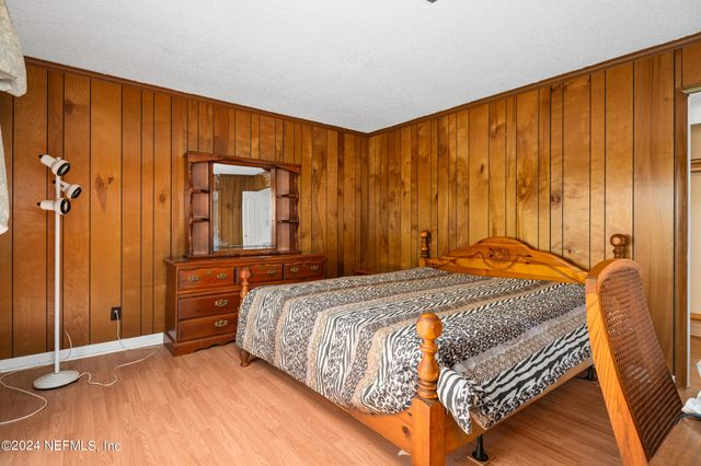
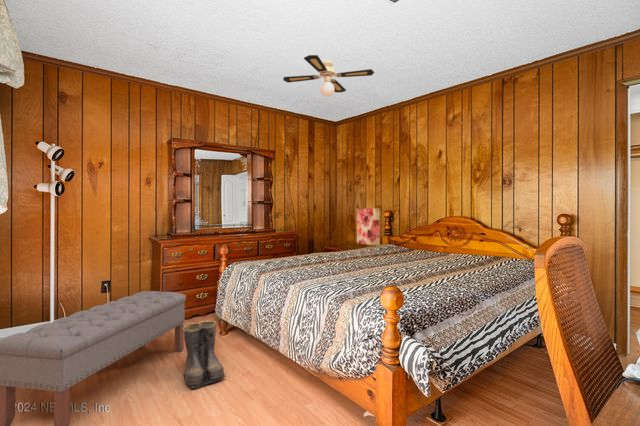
+ boots [182,320,227,389]
+ bench [0,290,187,426]
+ wall art [356,207,380,246]
+ ceiling fan [282,54,375,98]
